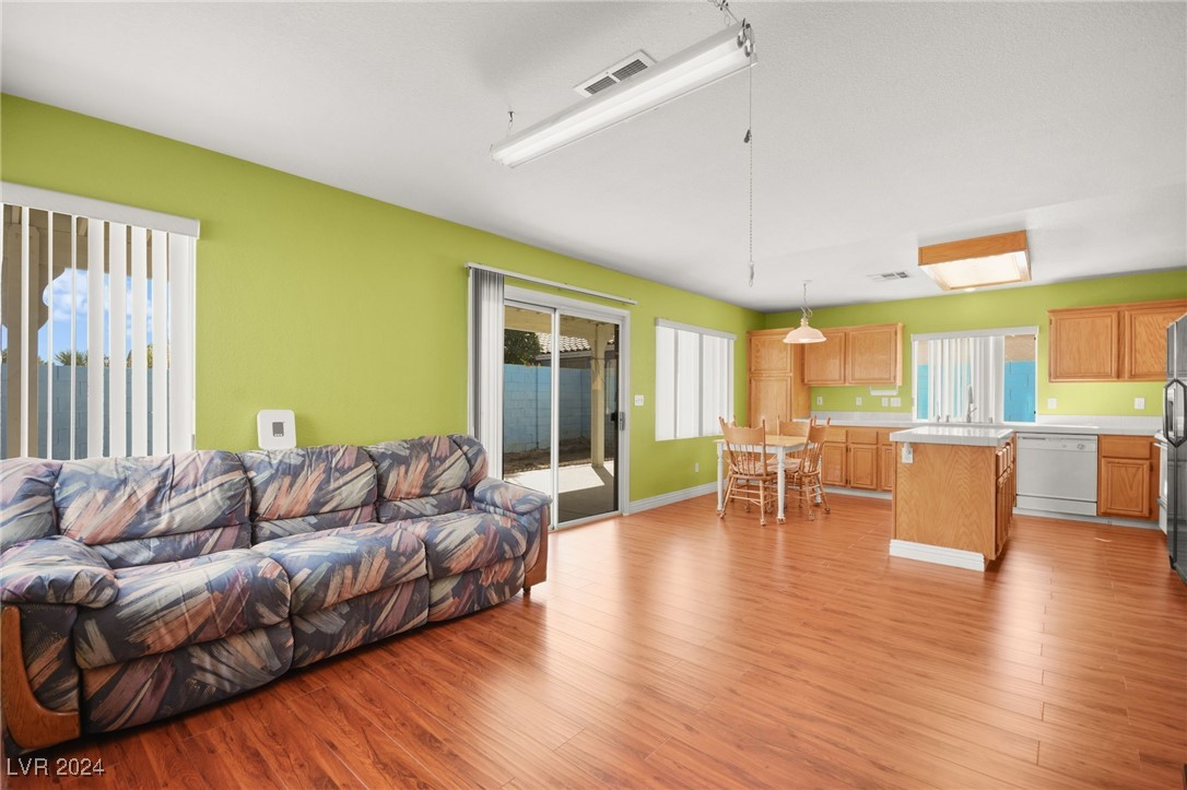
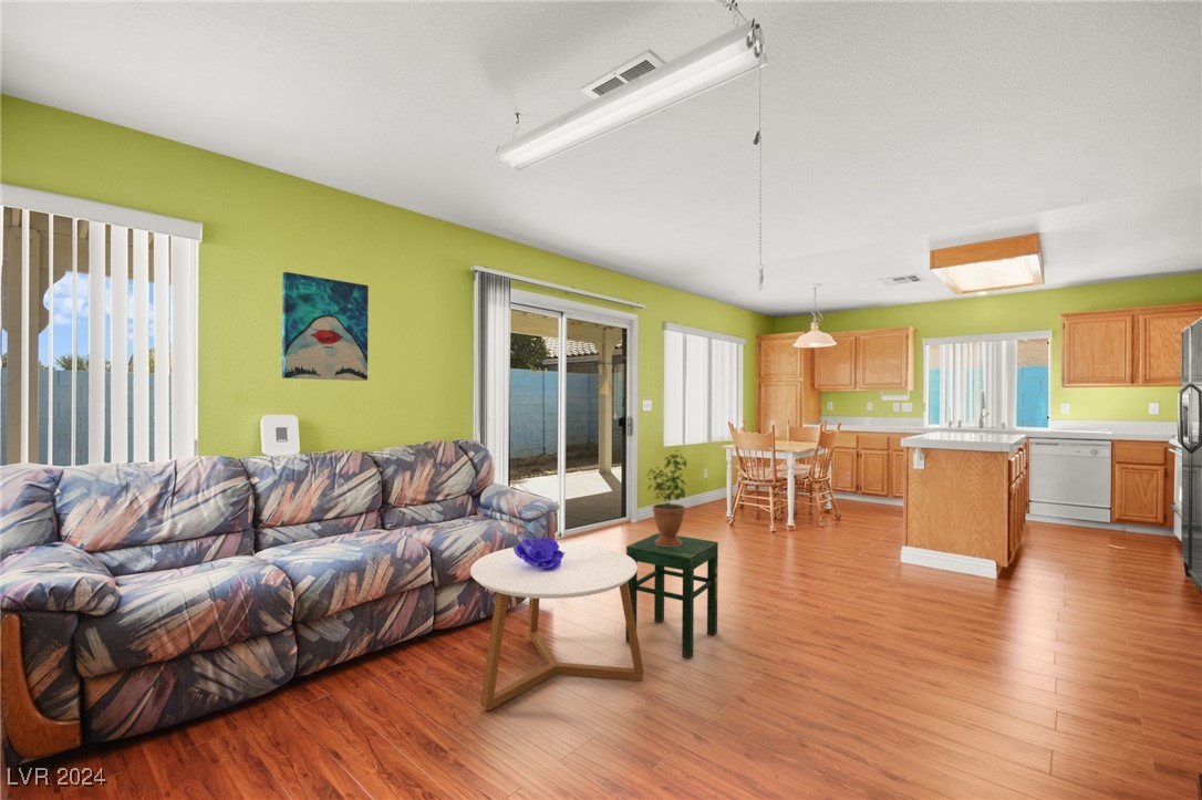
+ potted plant [646,449,690,547]
+ coffee table [469,542,645,711]
+ wall art [281,271,370,382]
+ decorative bowl [511,536,566,571]
+ stool [624,532,719,661]
